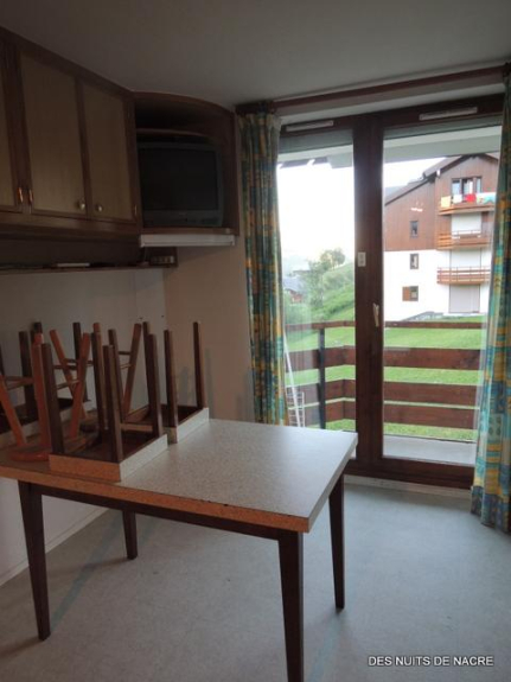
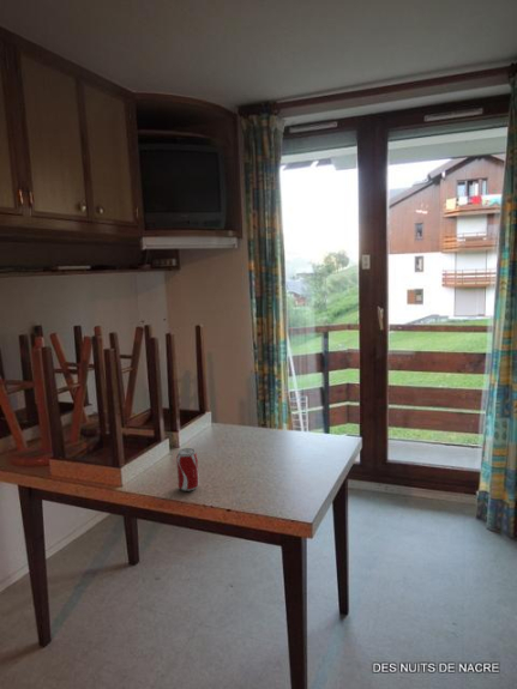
+ beverage can [175,447,200,492]
